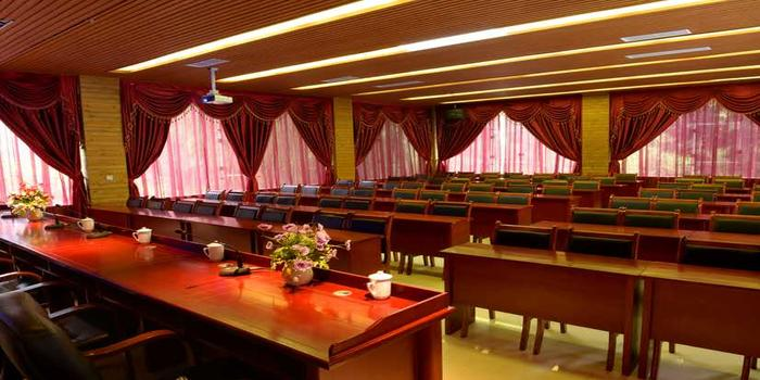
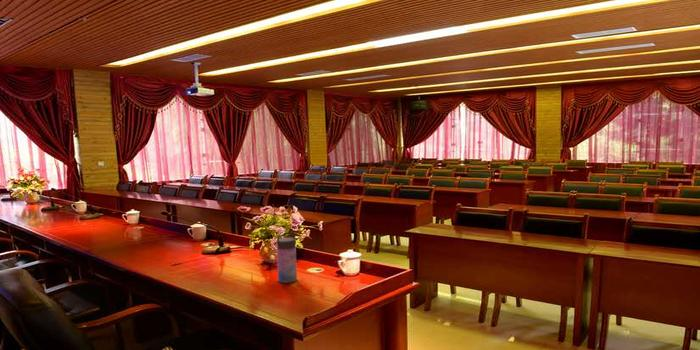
+ water bottle [275,229,298,284]
